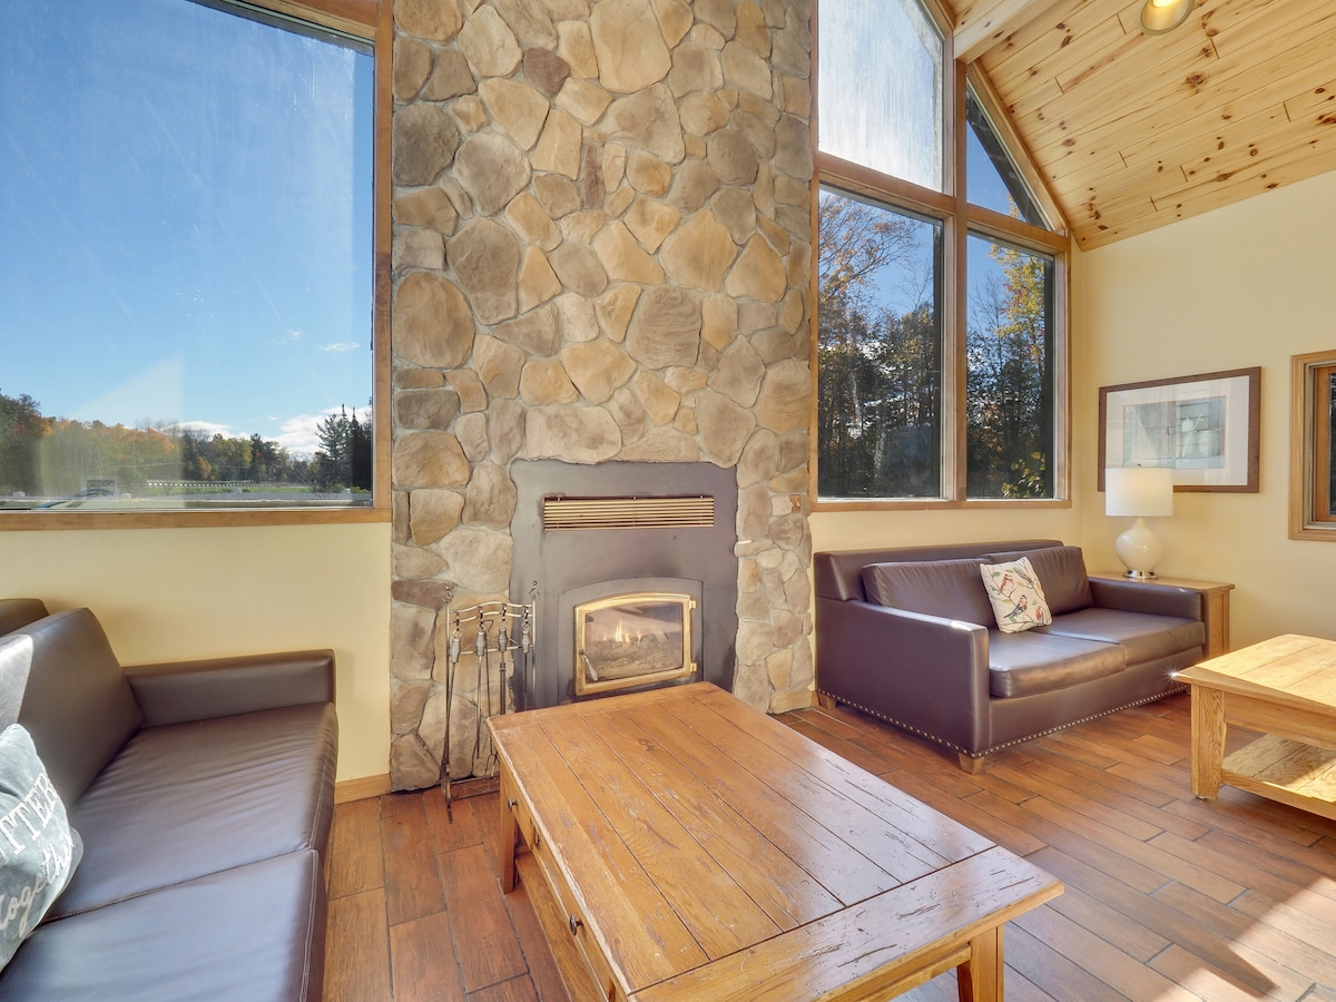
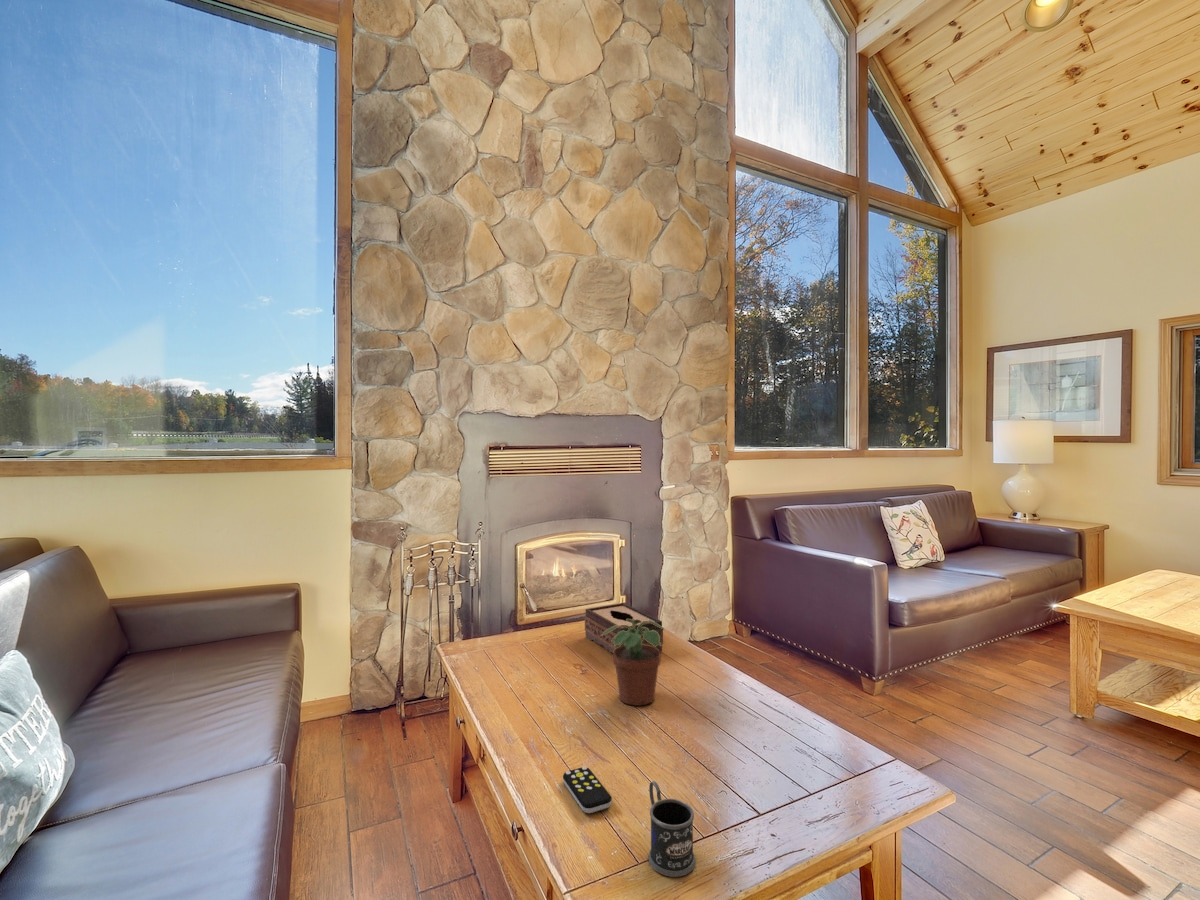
+ potted plant [601,619,665,707]
+ tissue box [584,602,664,654]
+ remote control [562,766,613,814]
+ mug [648,780,697,878]
